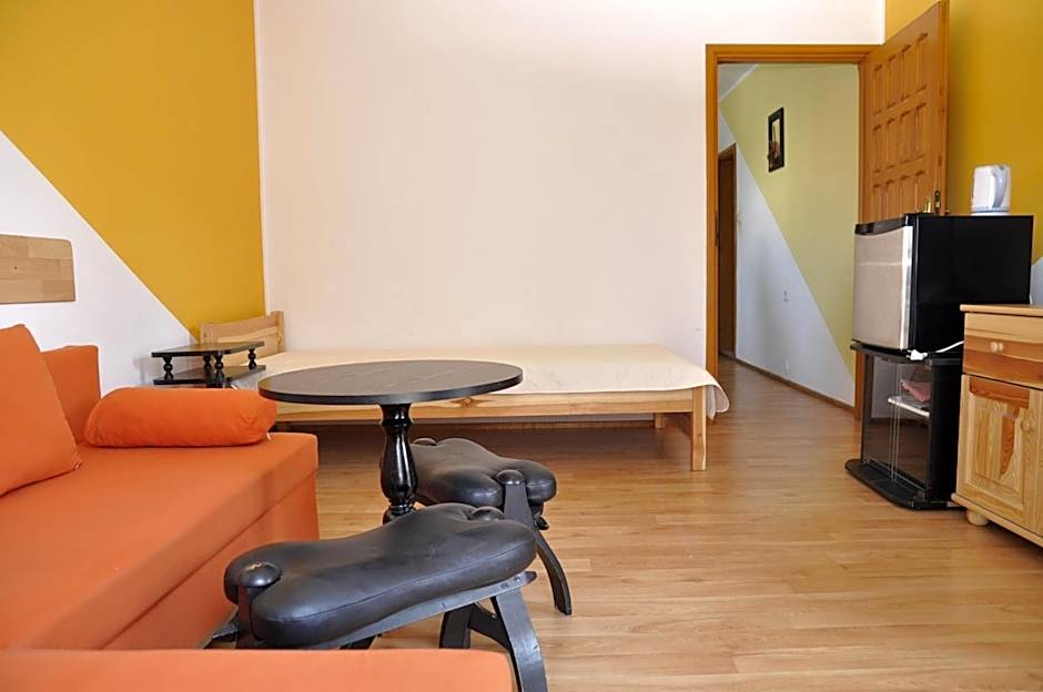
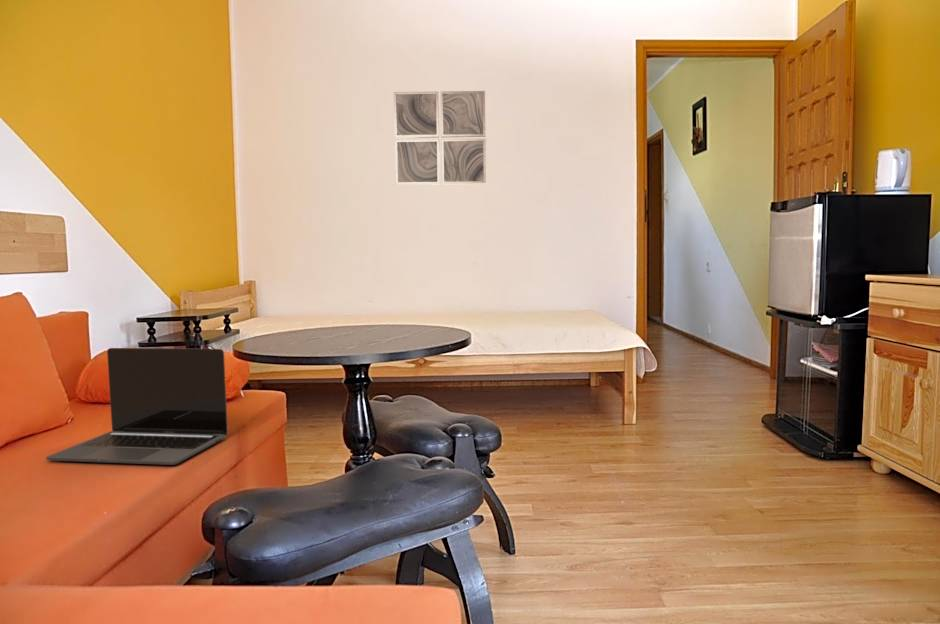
+ wall art [393,90,487,186]
+ laptop [45,347,229,466]
